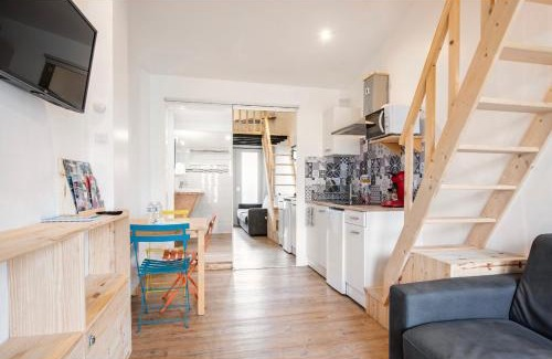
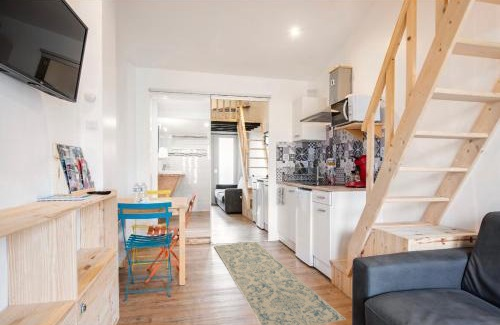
+ rug [213,241,347,325]
